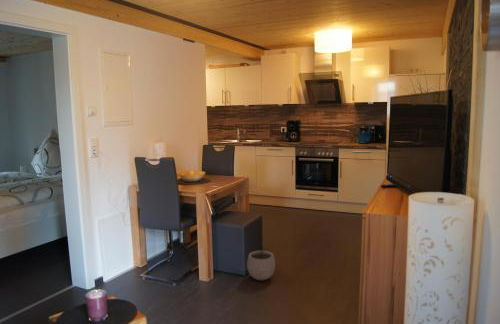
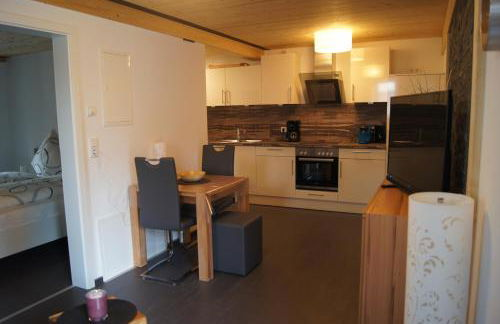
- plant pot [246,244,276,281]
